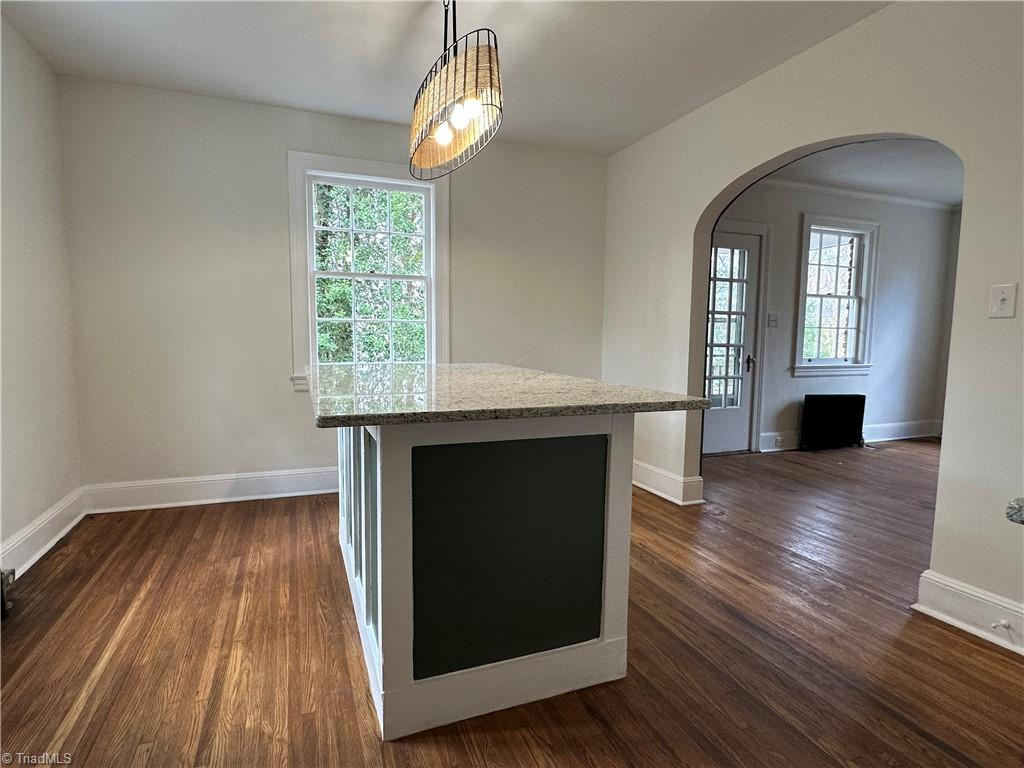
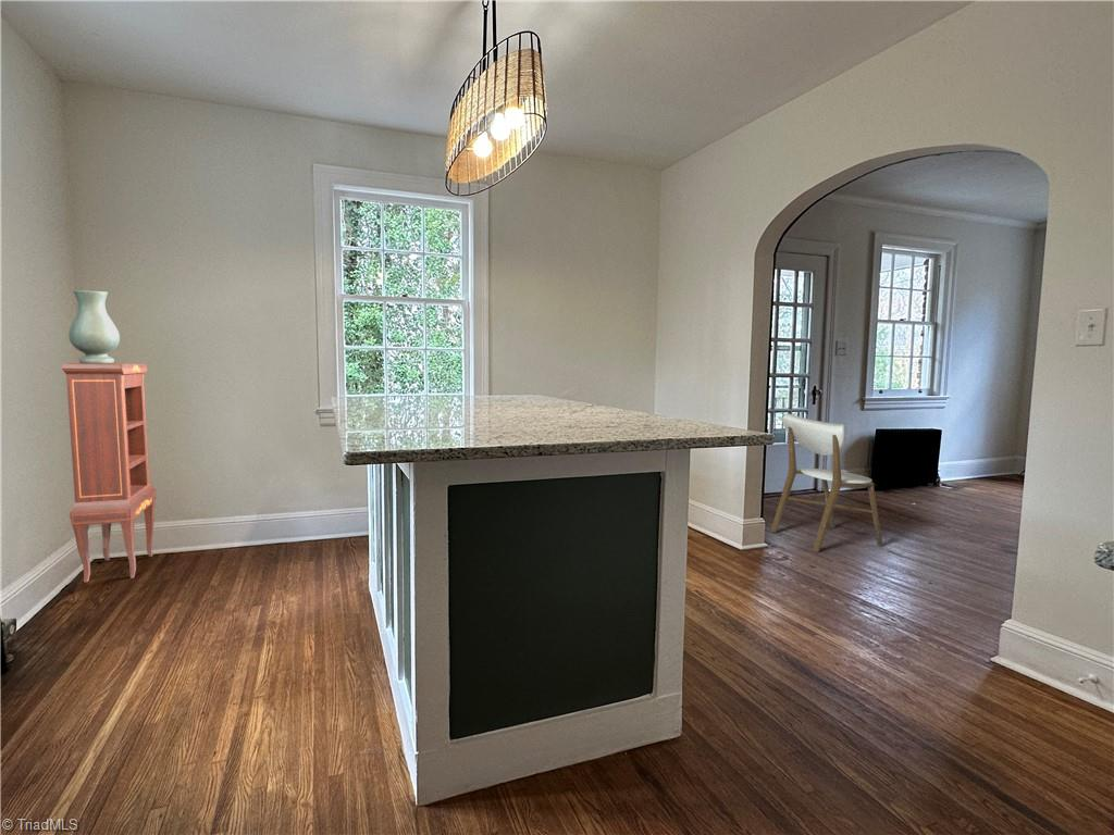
+ dining chair [770,412,884,553]
+ vase [67,289,121,364]
+ cabinet [61,362,157,583]
